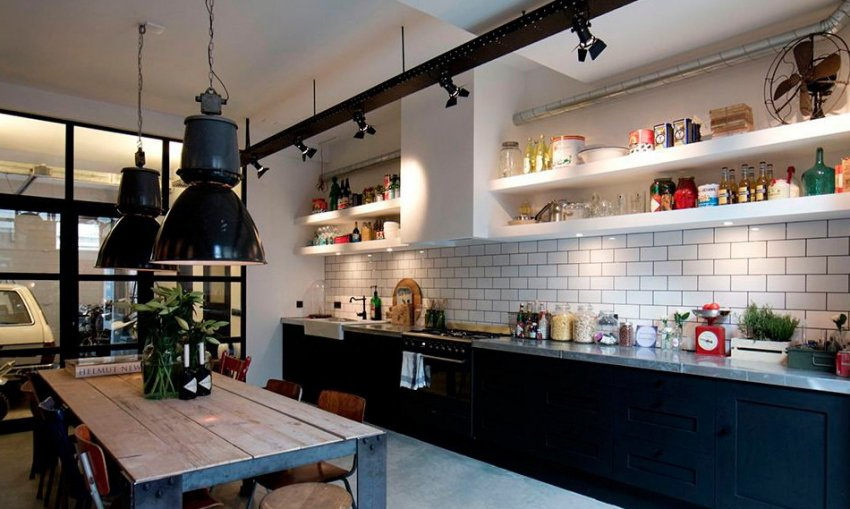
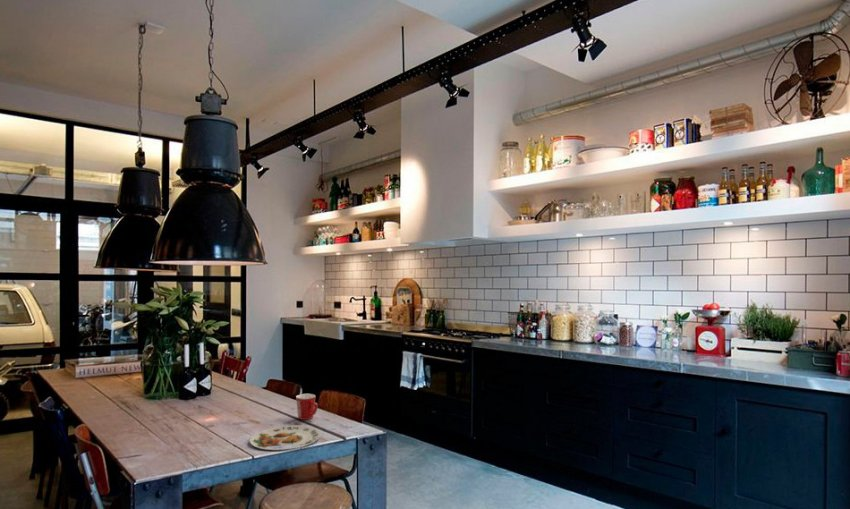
+ plate [249,424,321,451]
+ mug [295,393,319,421]
